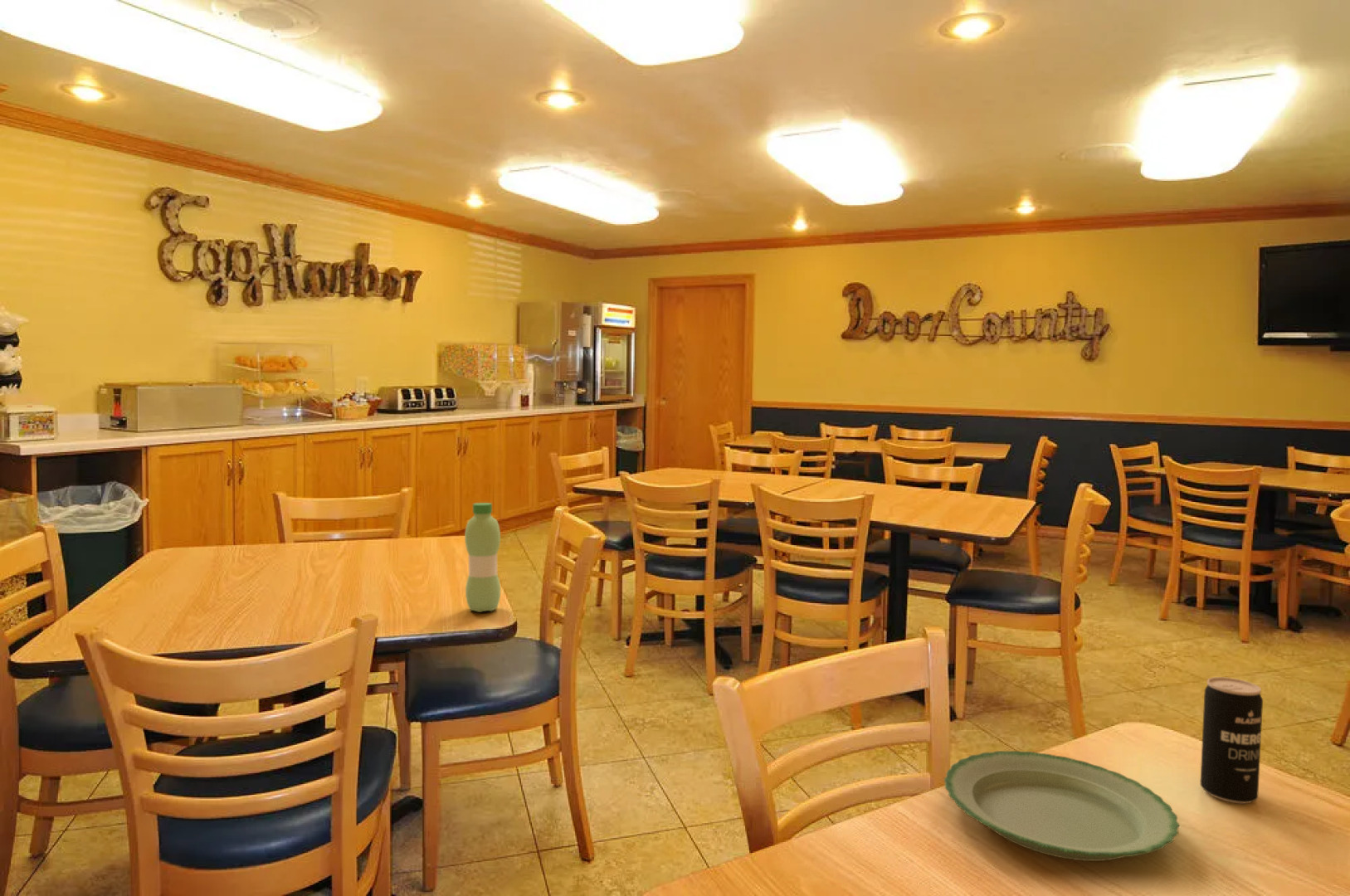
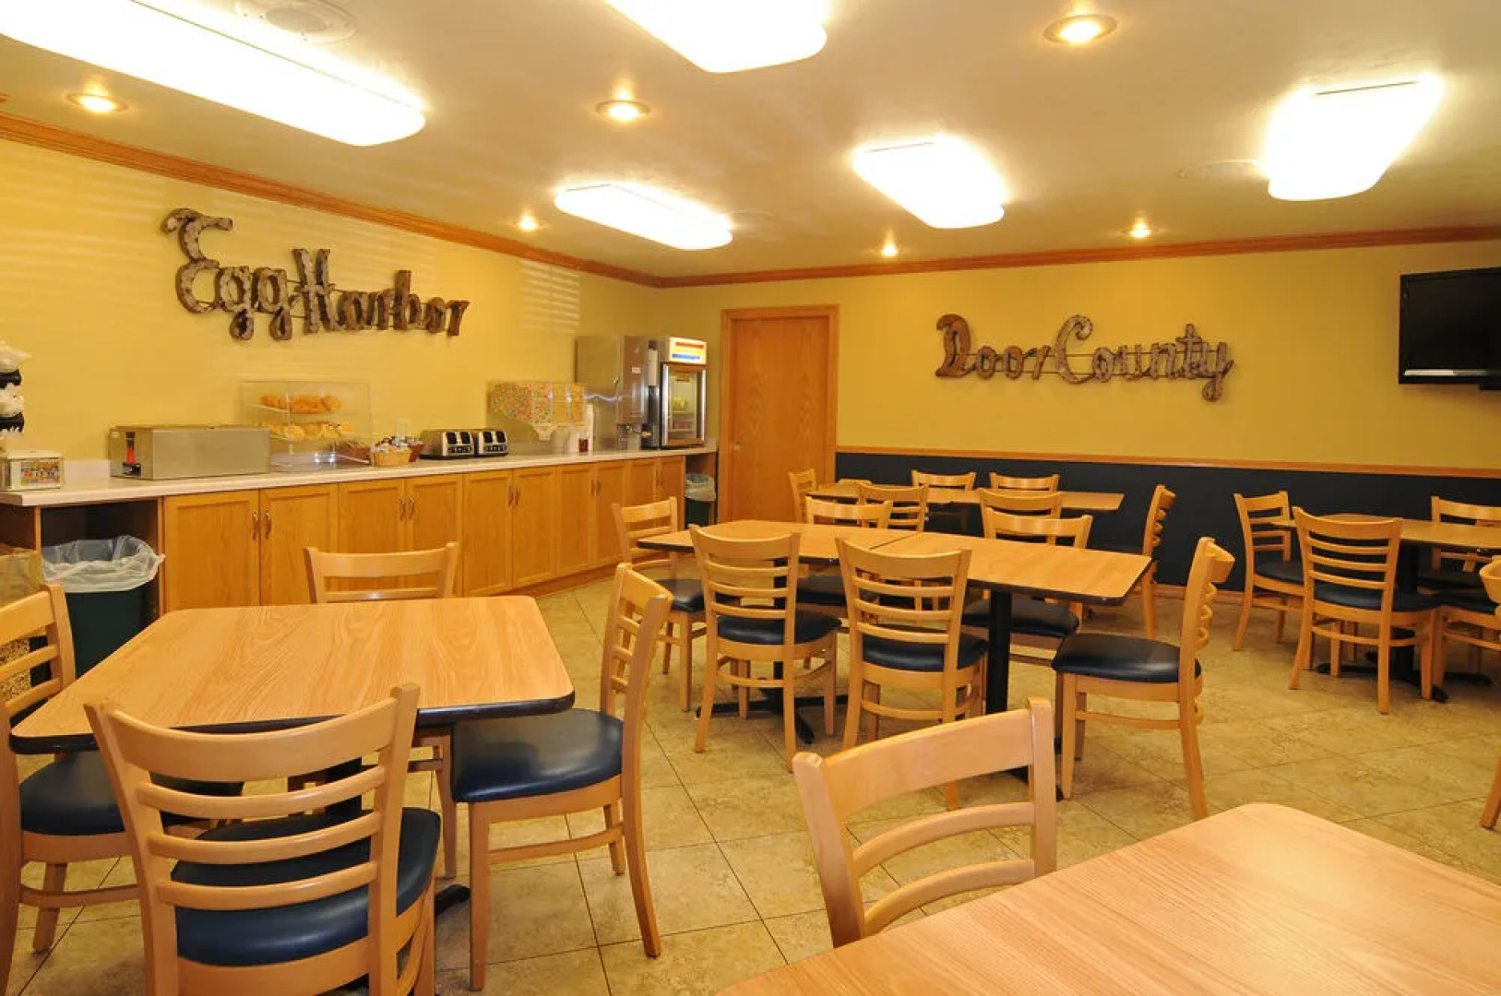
- plate [943,750,1181,862]
- water bottle [464,502,501,613]
- beverage can [1200,676,1264,804]
